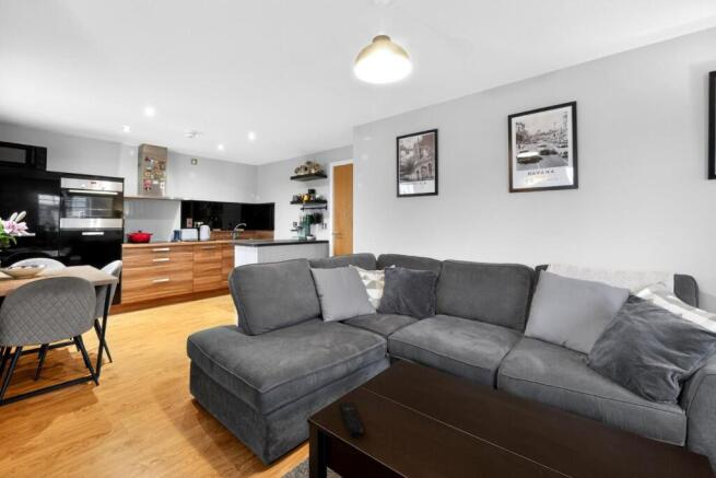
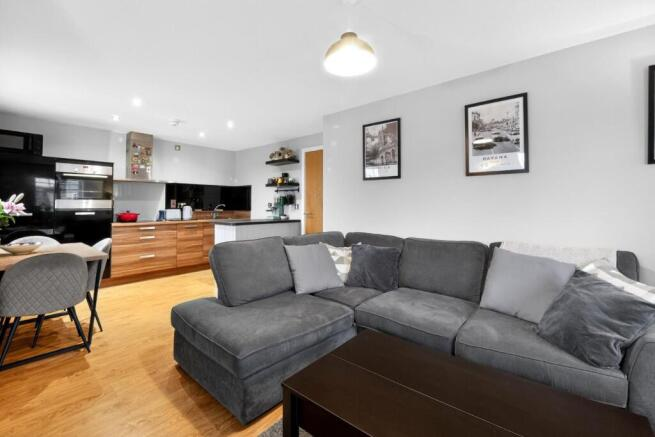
- remote control [339,400,366,440]
